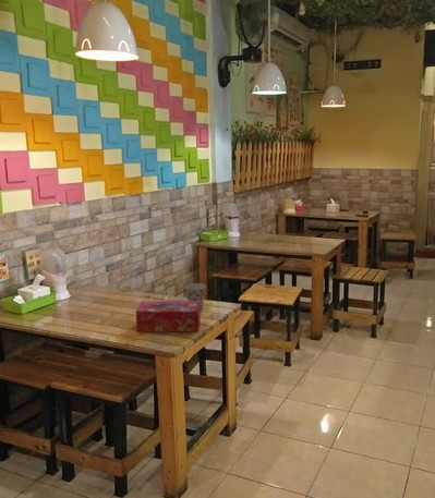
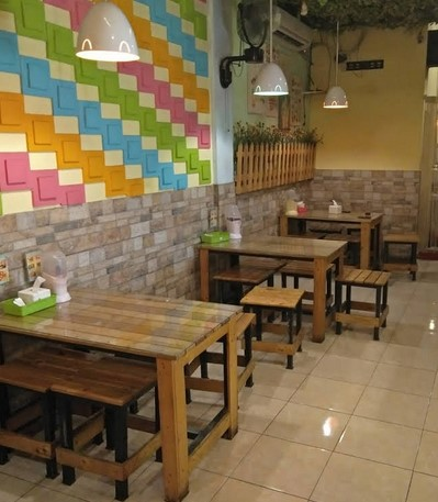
- tissue box [135,300,202,332]
- cup [184,282,206,309]
